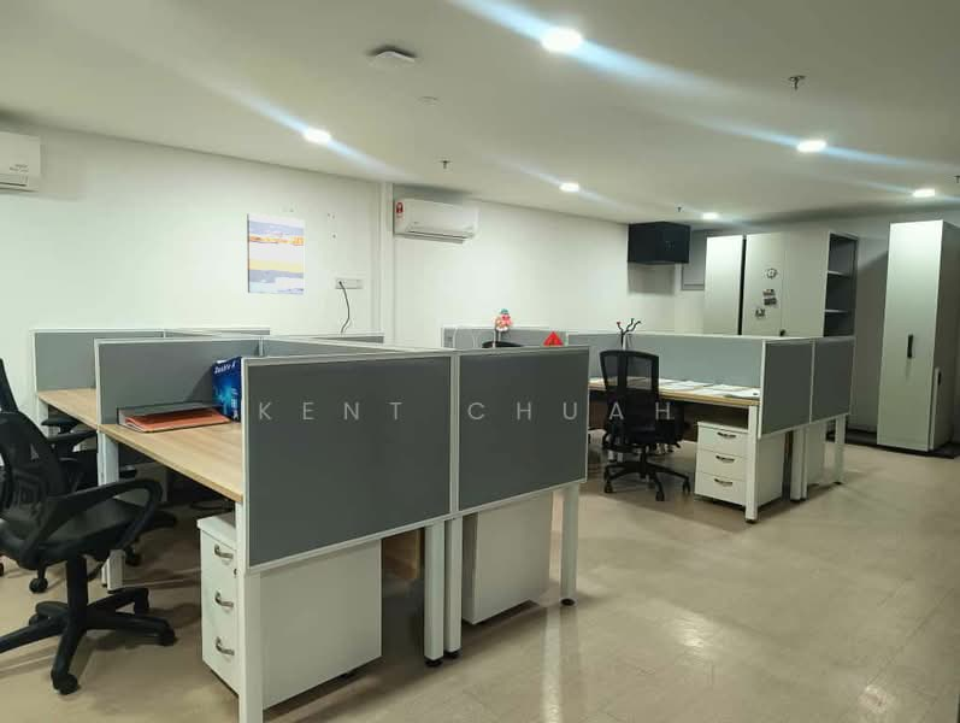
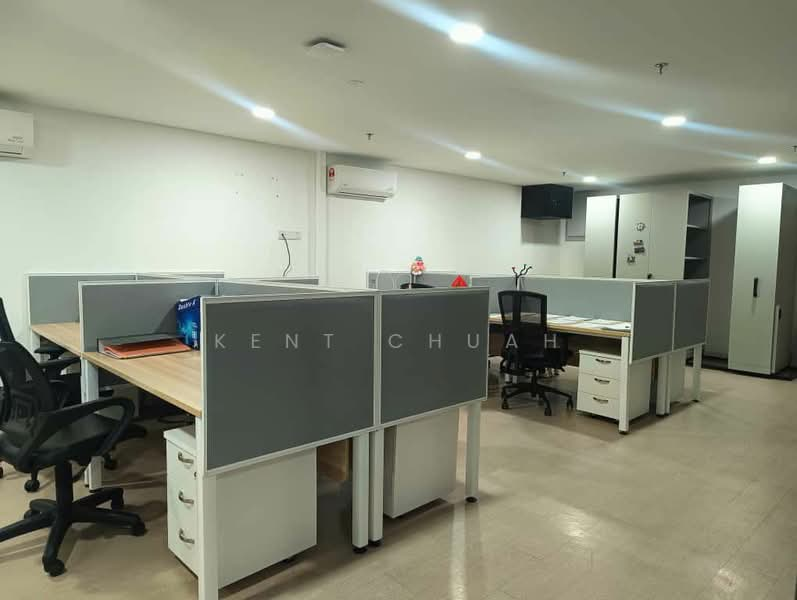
- wall art [246,212,305,295]
